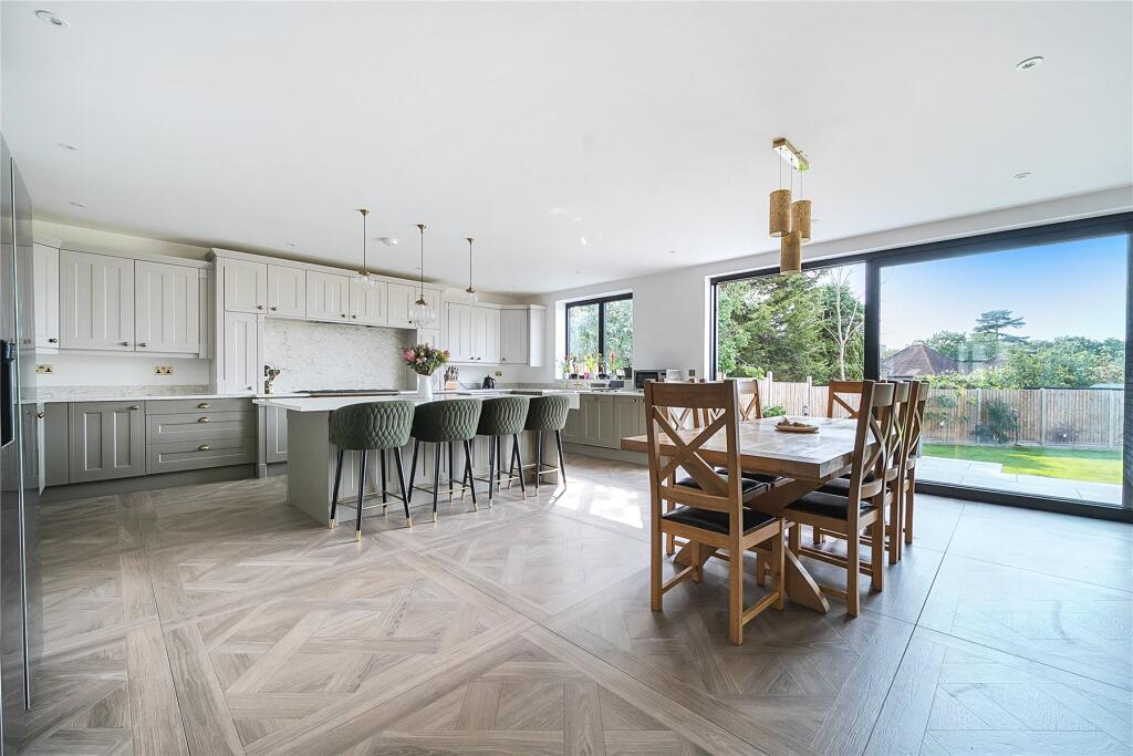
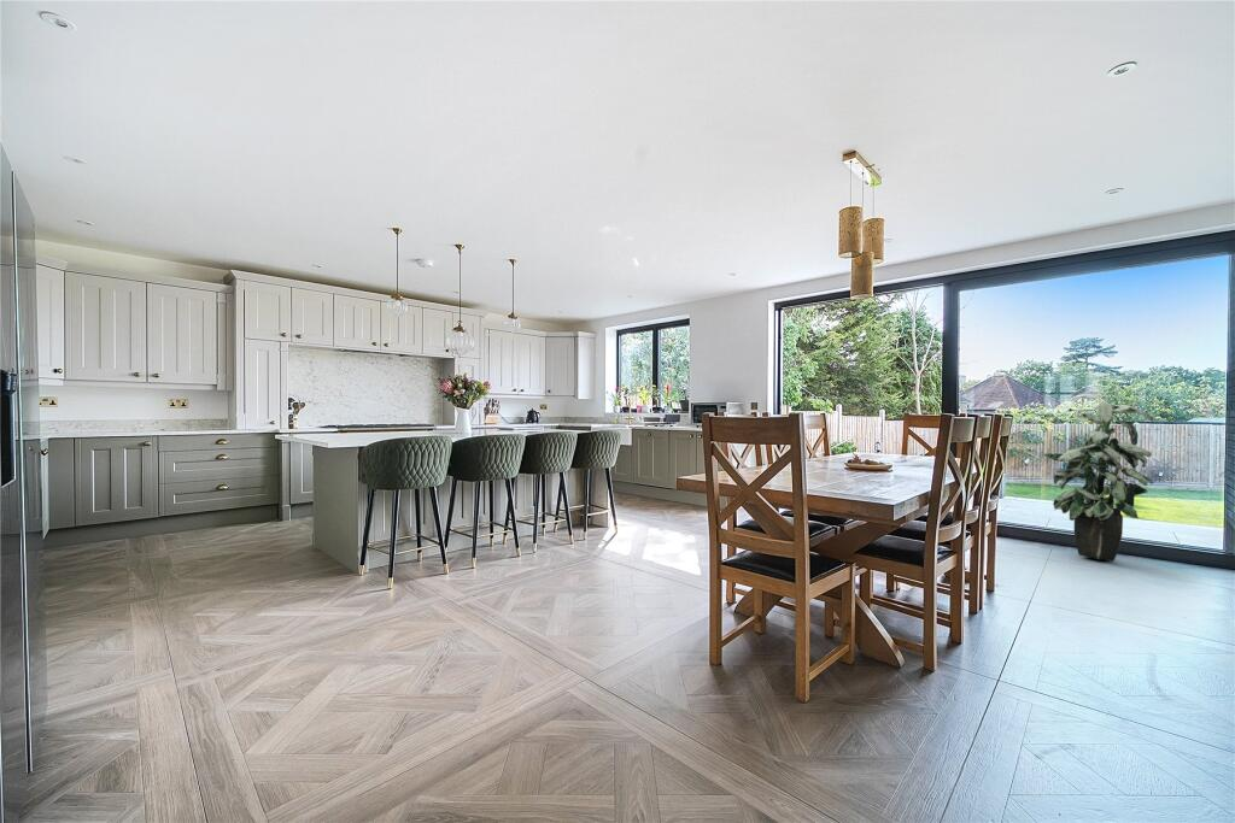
+ indoor plant [1042,393,1154,562]
